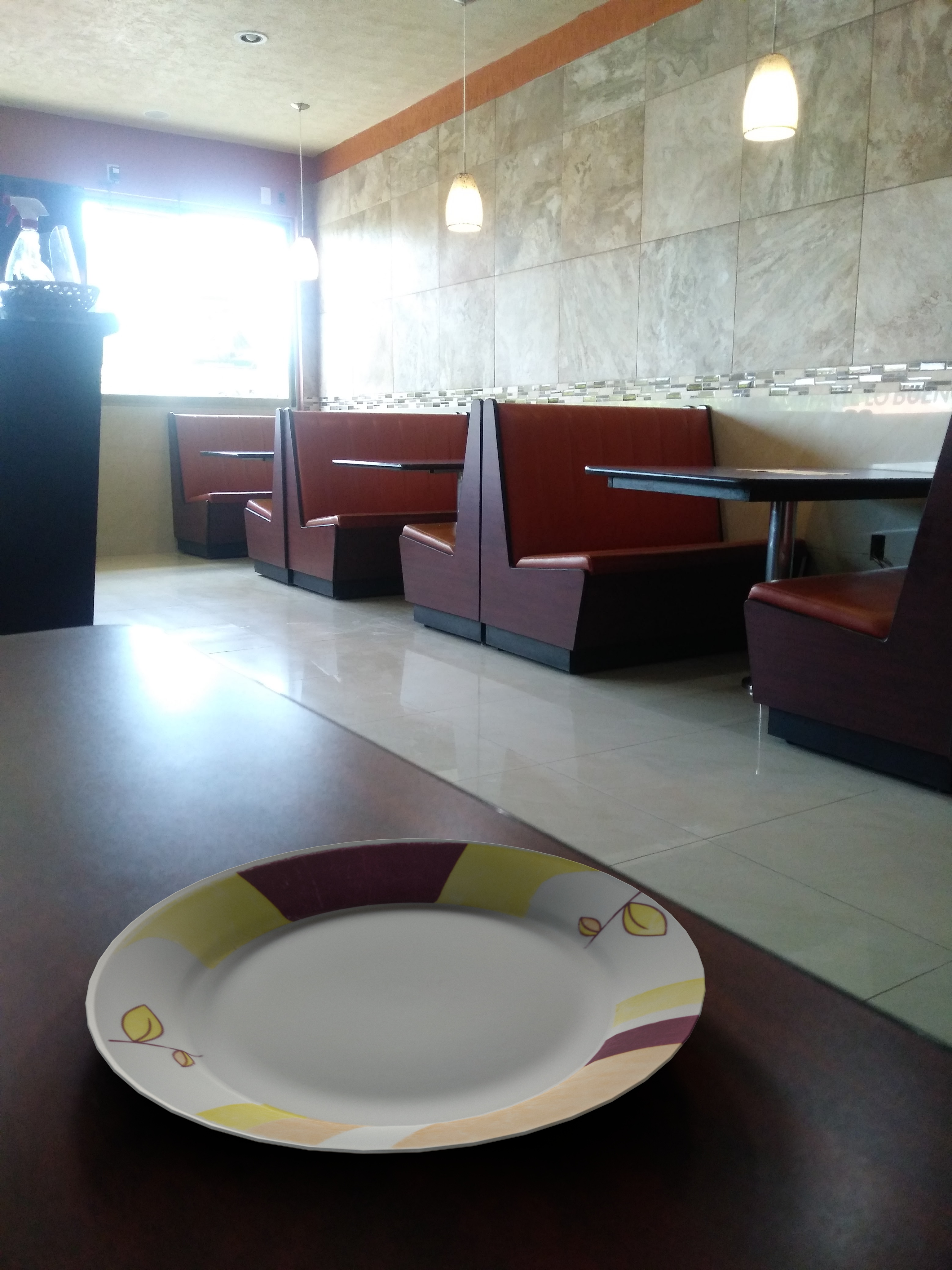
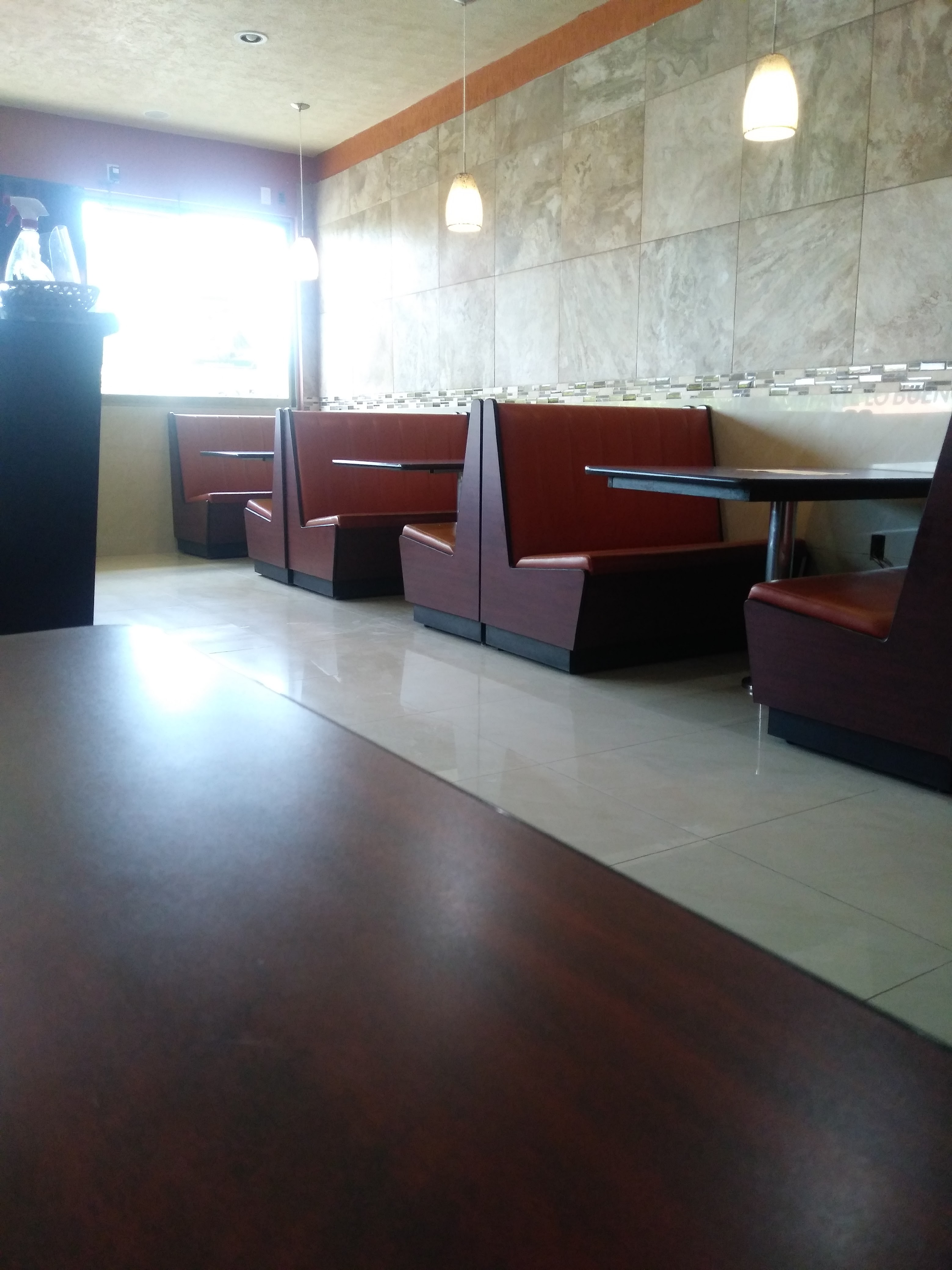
- plate [85,838,706,1154]
